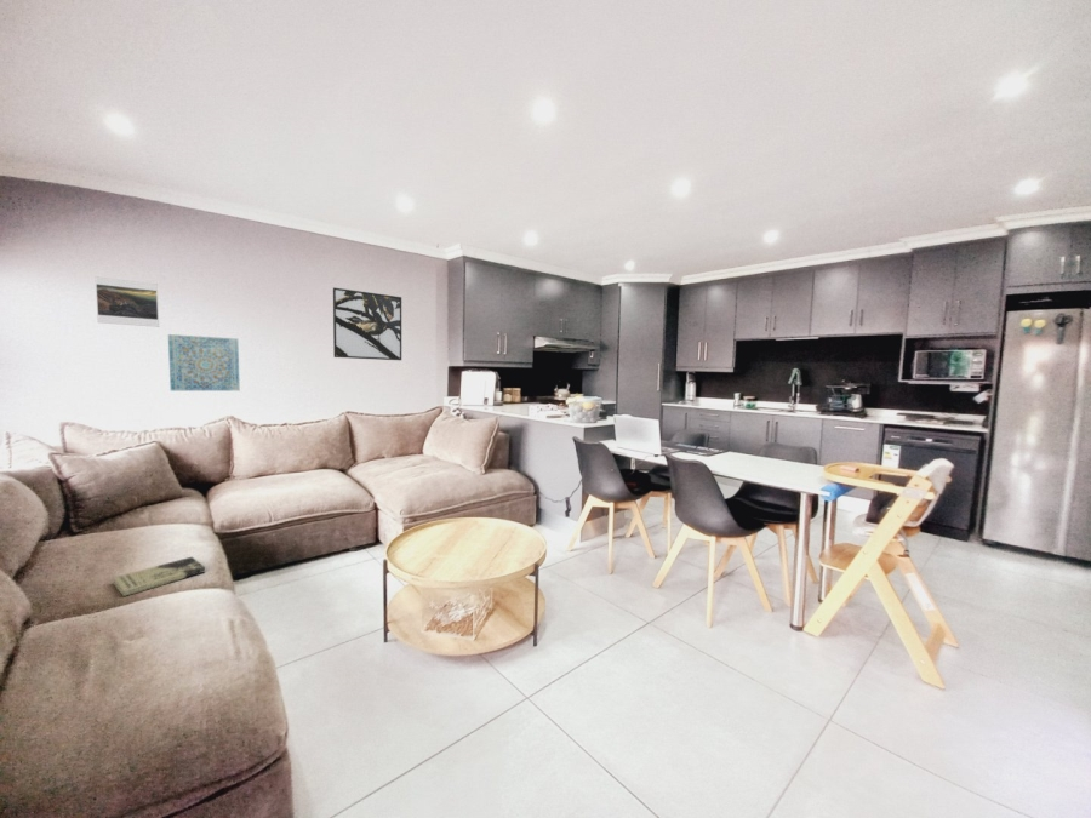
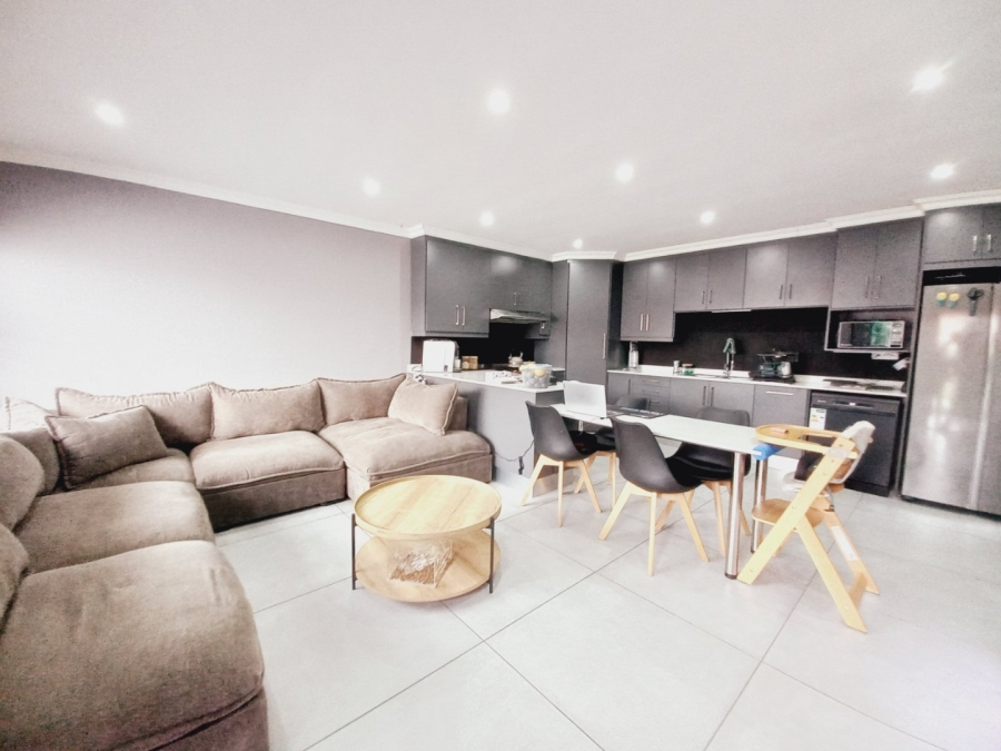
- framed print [93,275,160,328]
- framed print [332,286,402,361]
- book [113,556,206,597]
- wall art [167,333,241,391]
